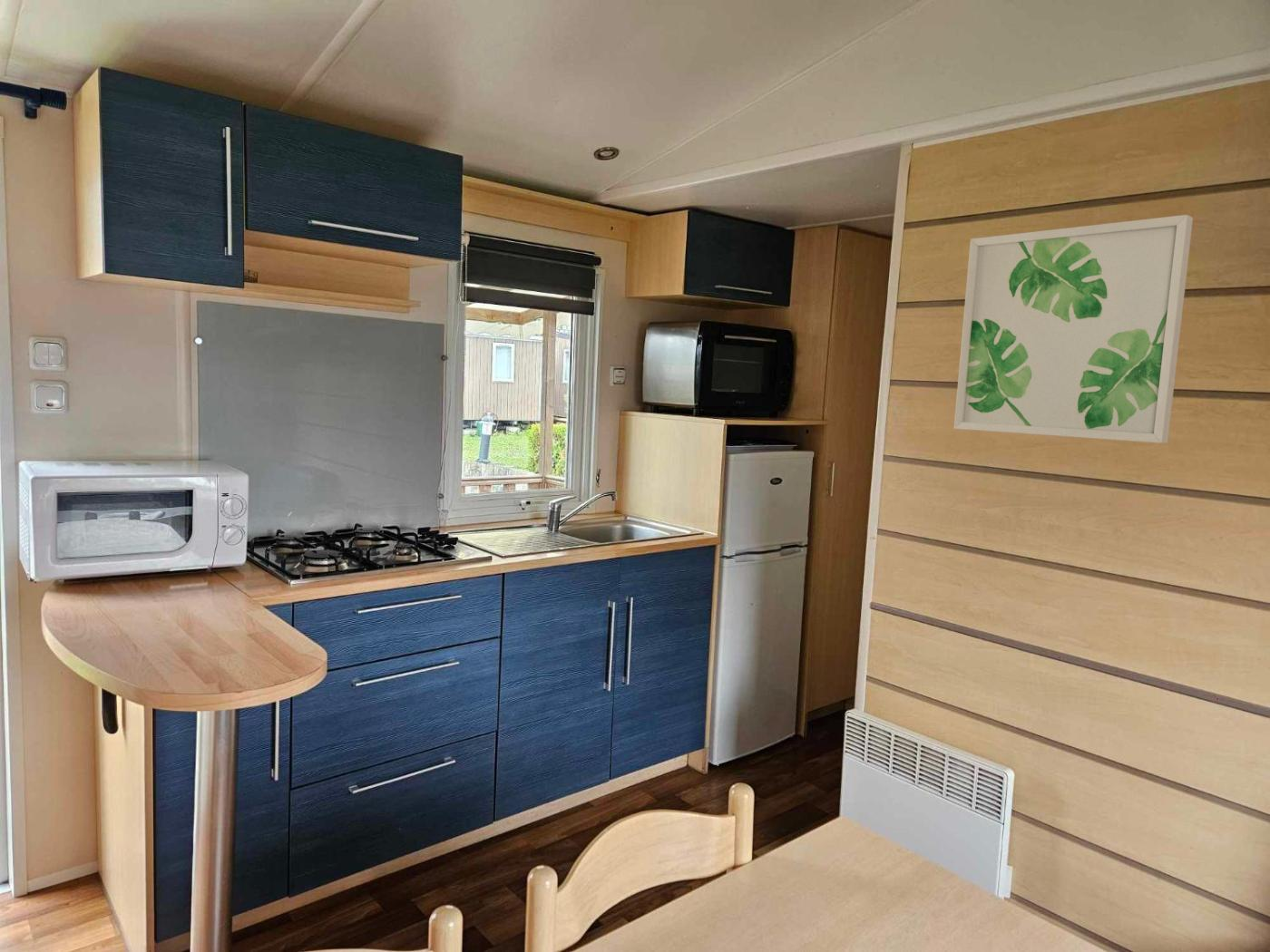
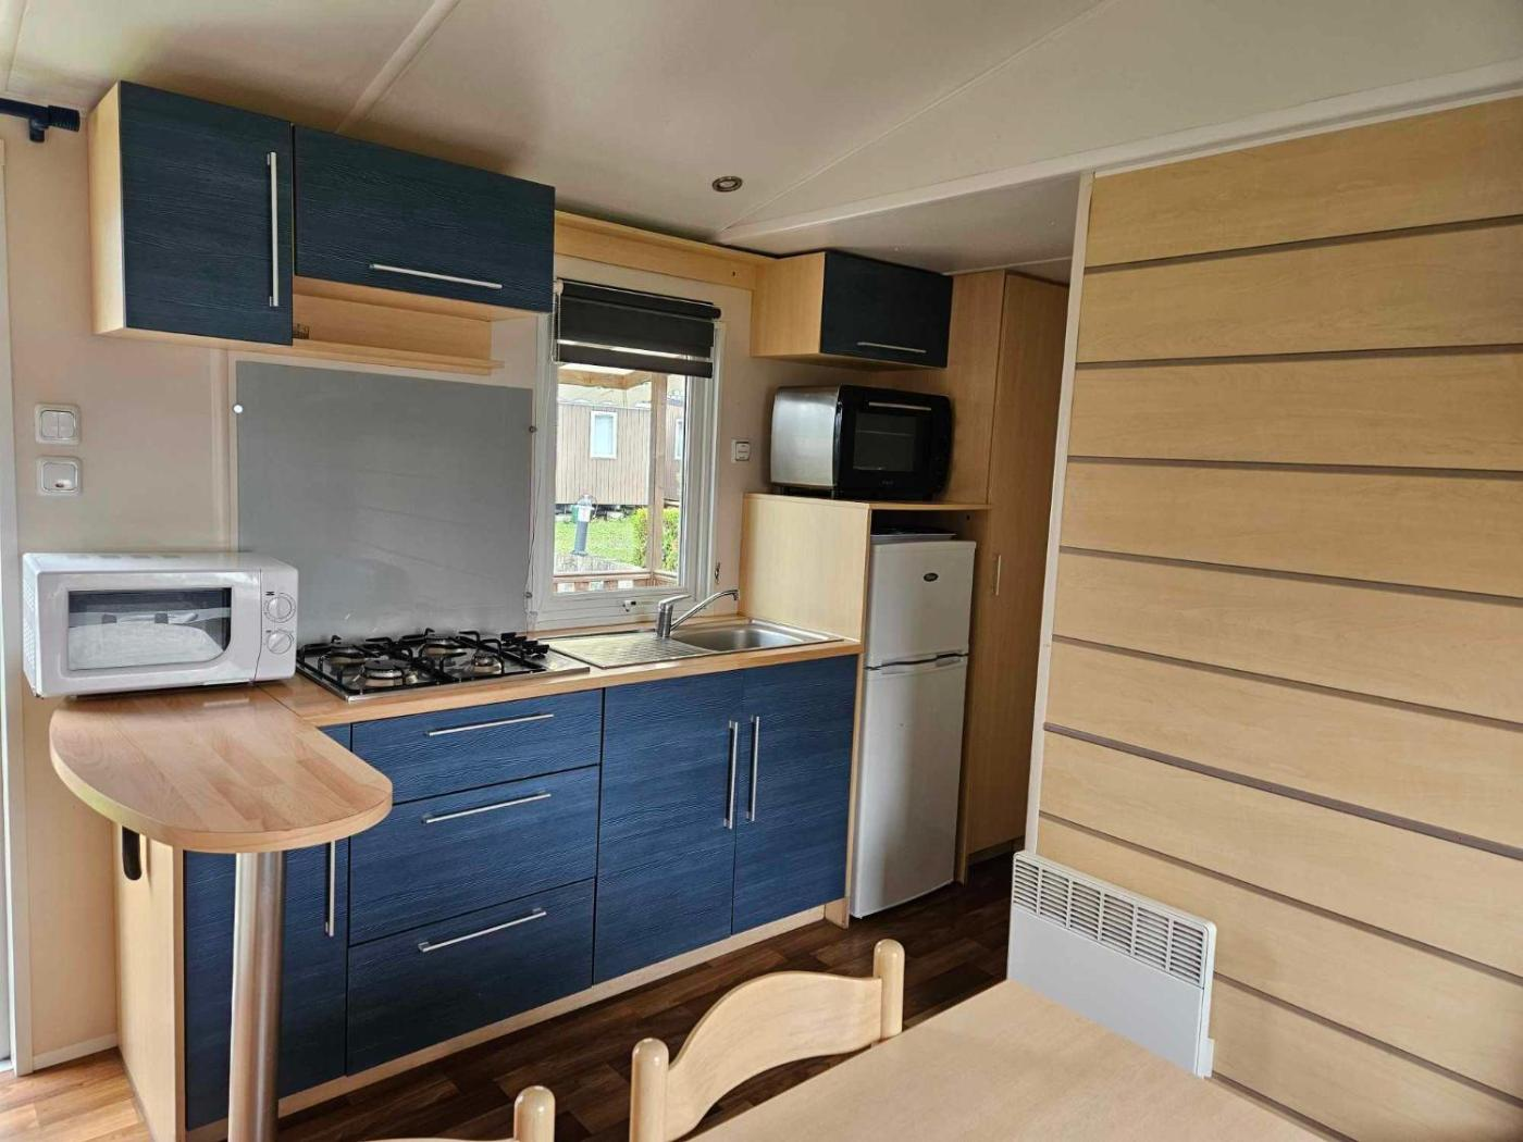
- wall art [953,214,1194,444]
